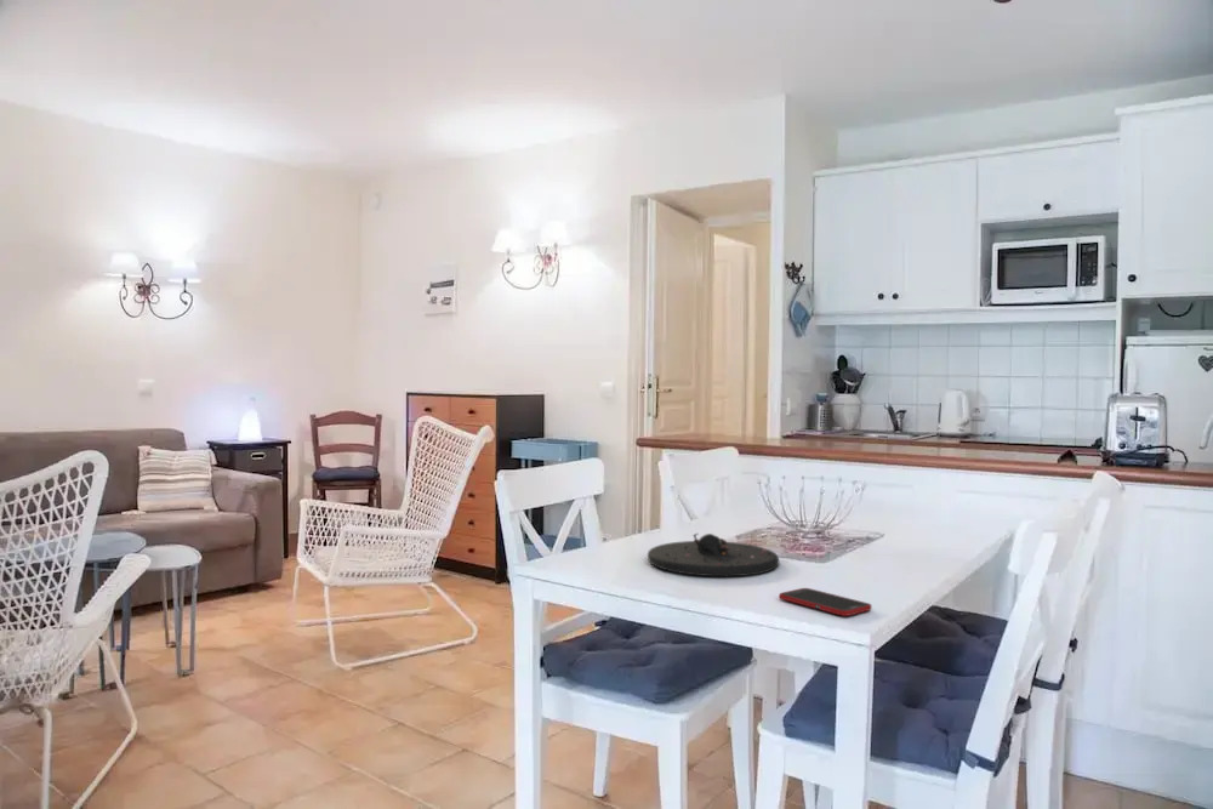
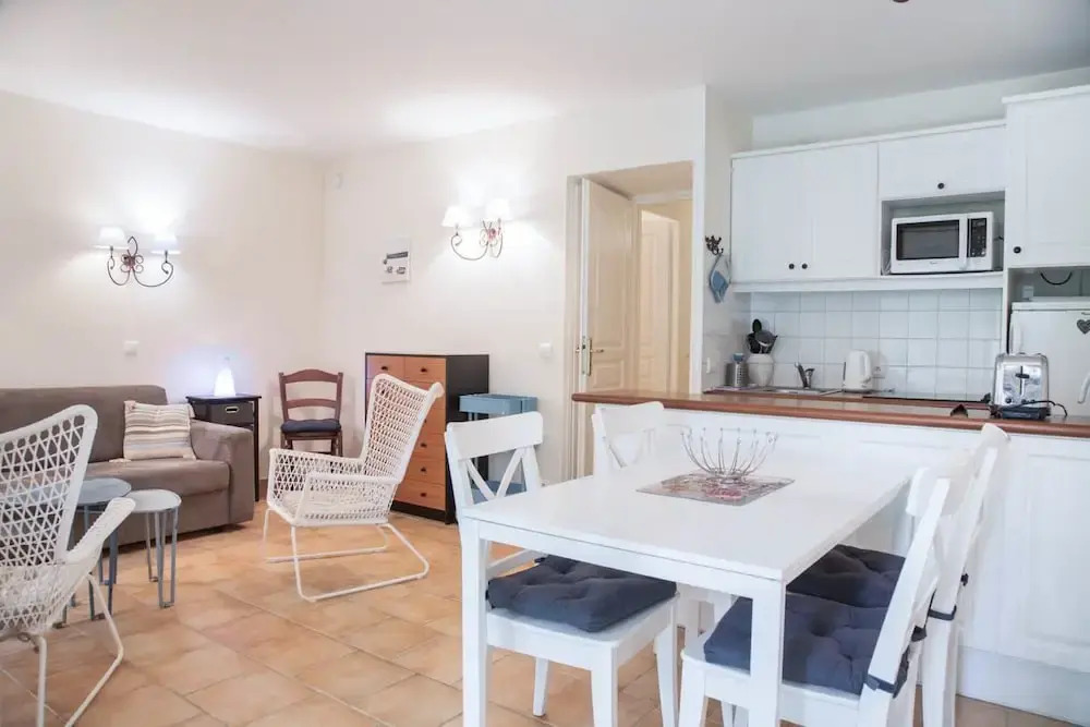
- cell phone [778,587,872,617]
- plate [647,532,780,577]
